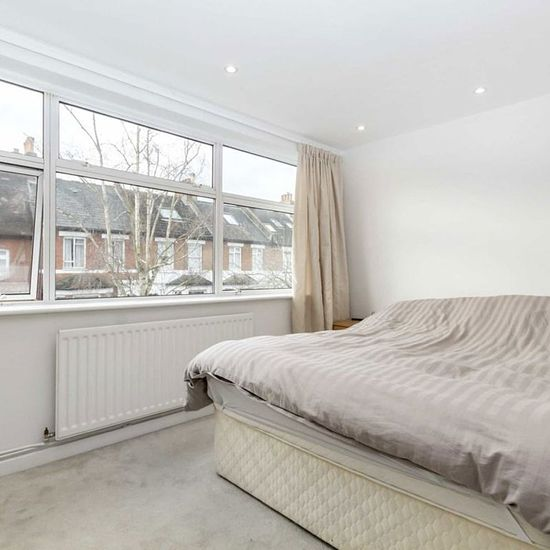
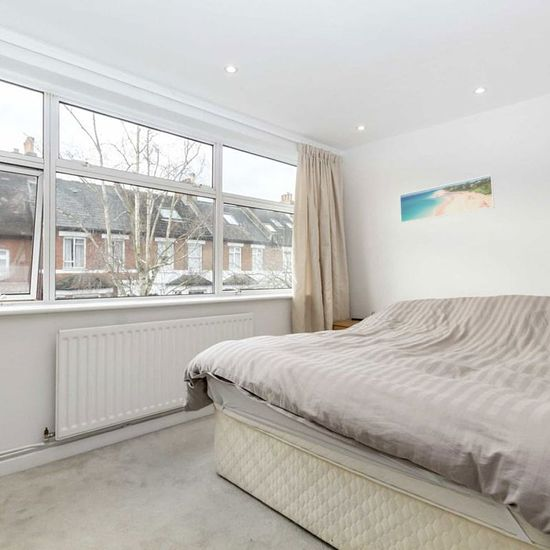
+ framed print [399,173,496,224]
